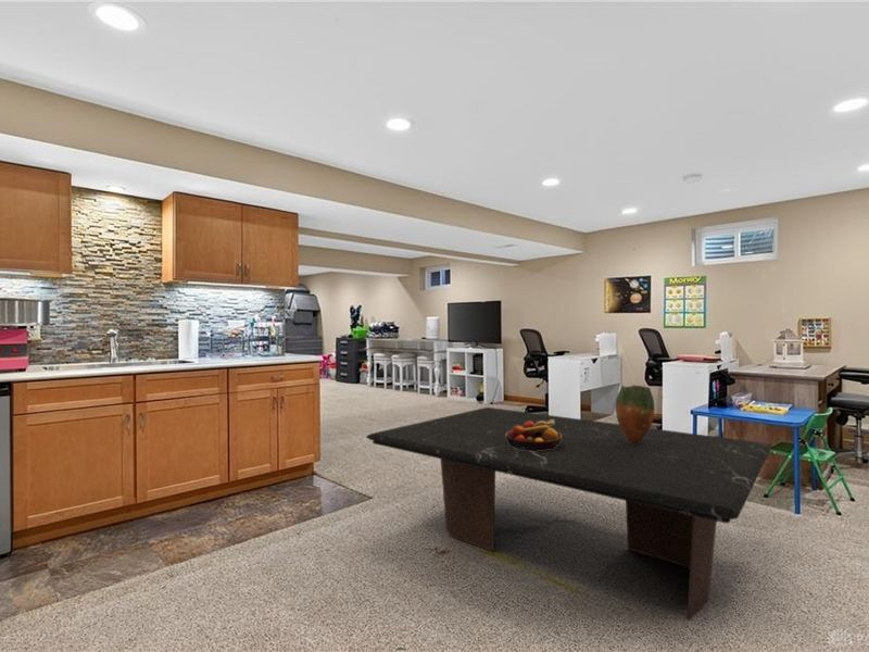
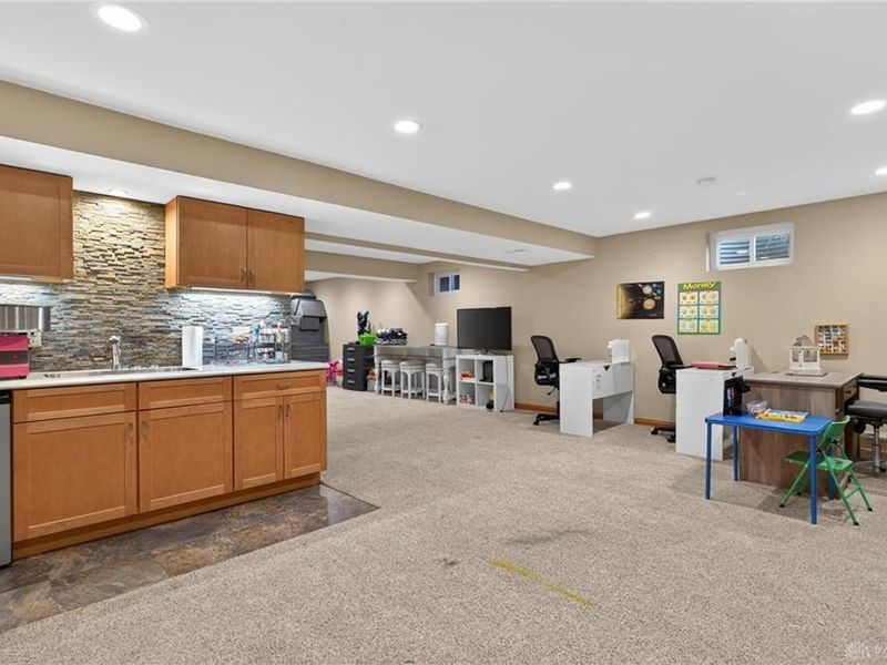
- fruit bowl [506,419,562,451]
- vase [614,384,655,443]
- dining table [365,406,772,622]
